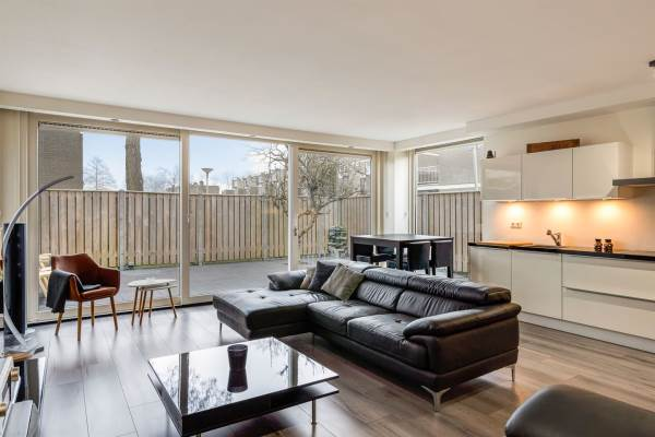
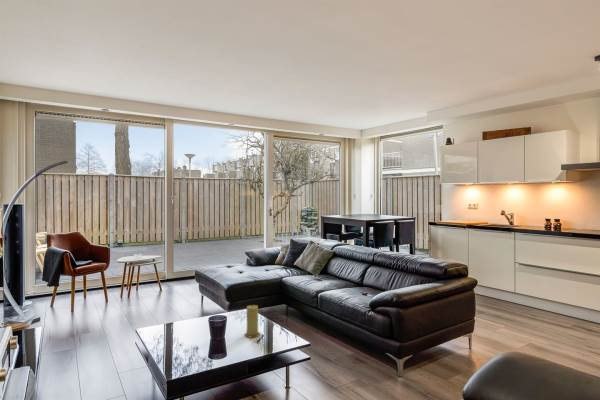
+ candle [244,304,262,339]
